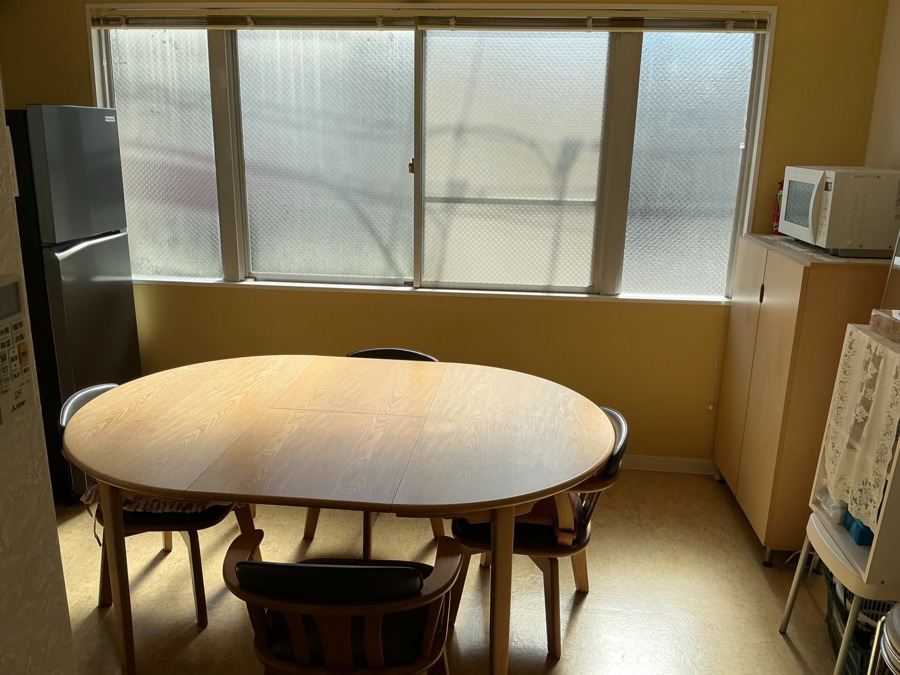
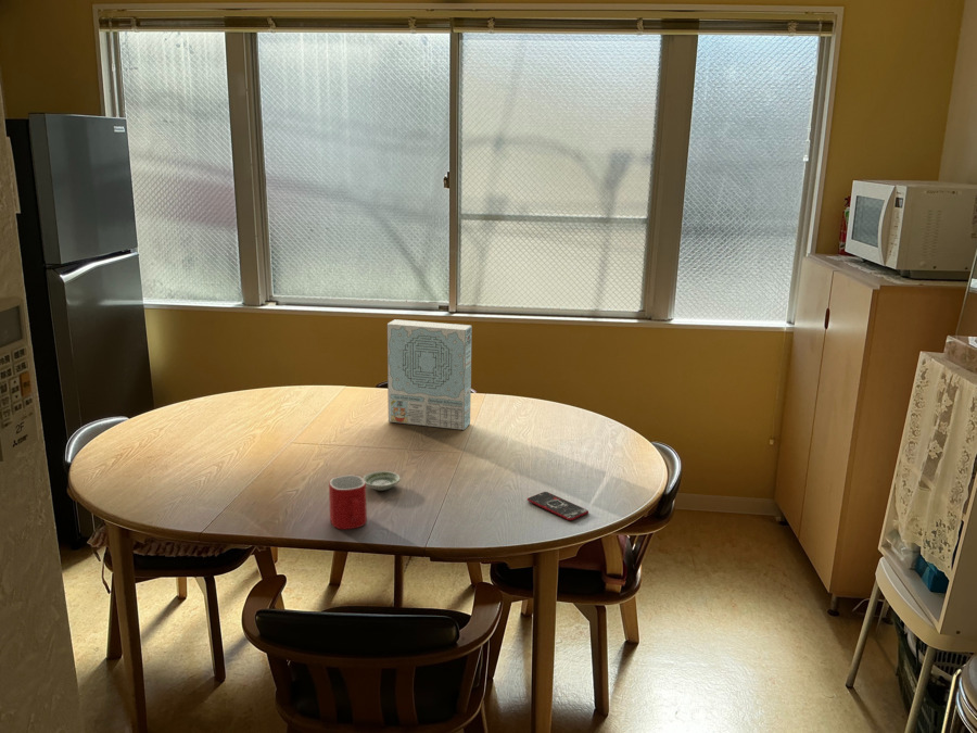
+ smartphone [526,491,589,521]
+ cereal box [386,318,473,431]
+ mug [328,473,368,531]
+ saucer [363,470,402,492]
